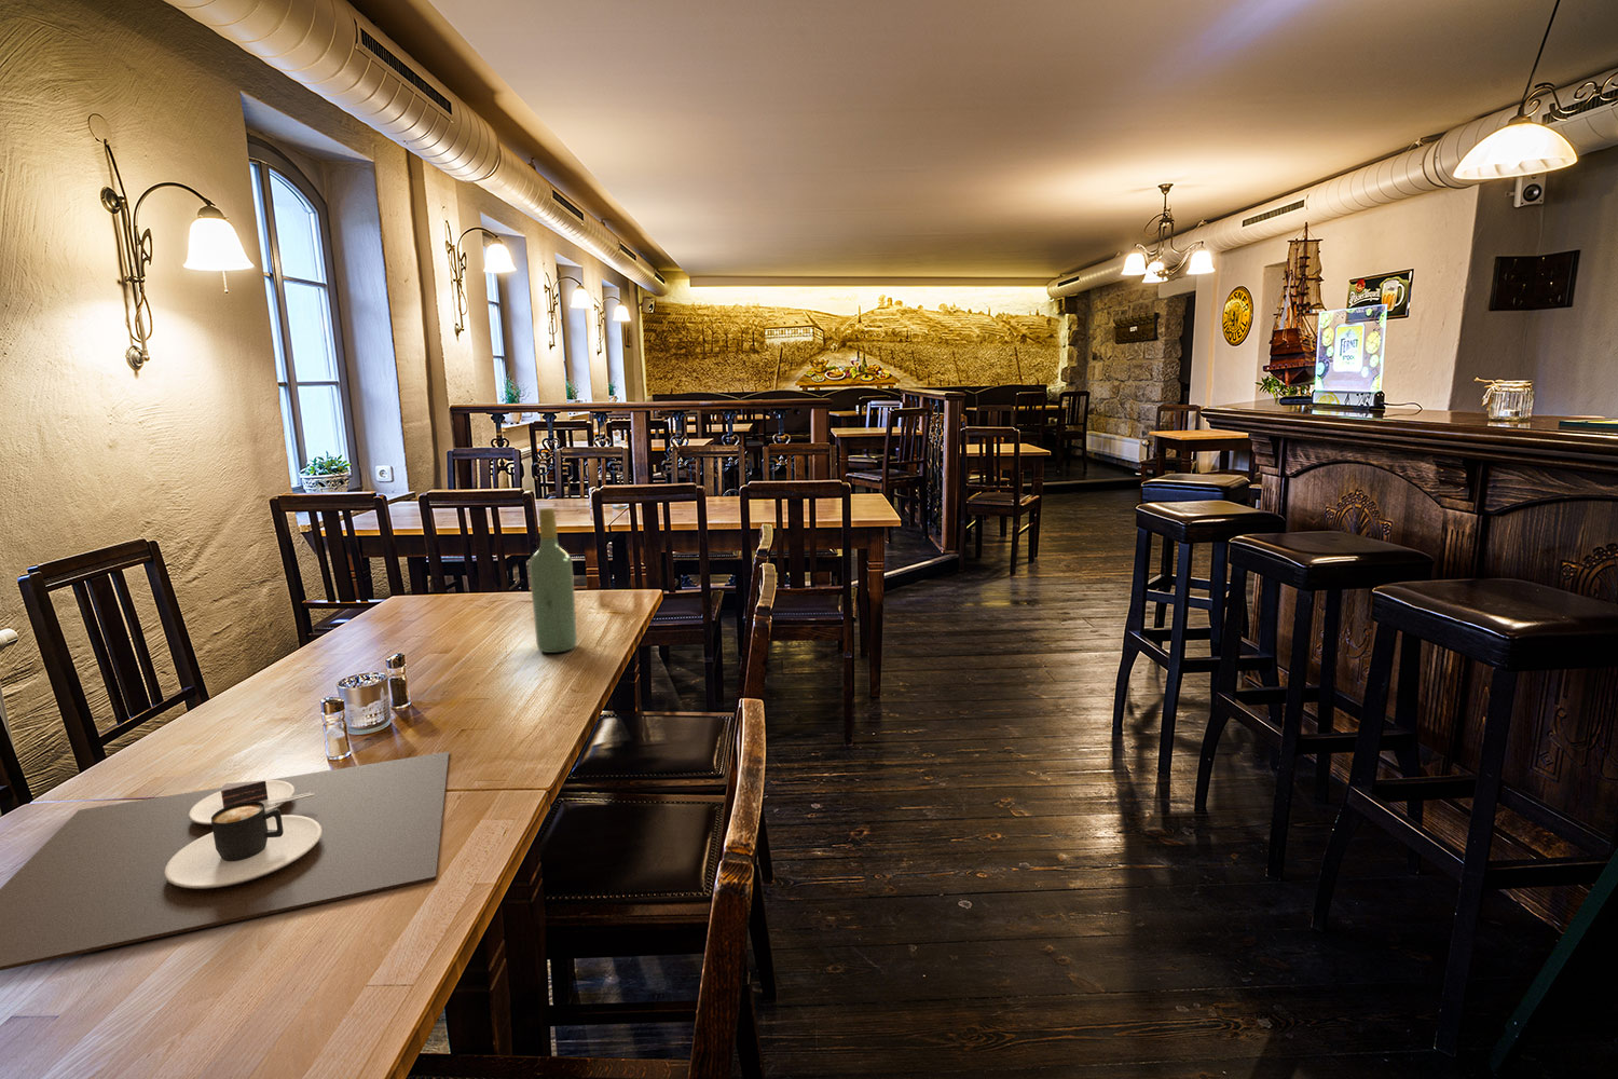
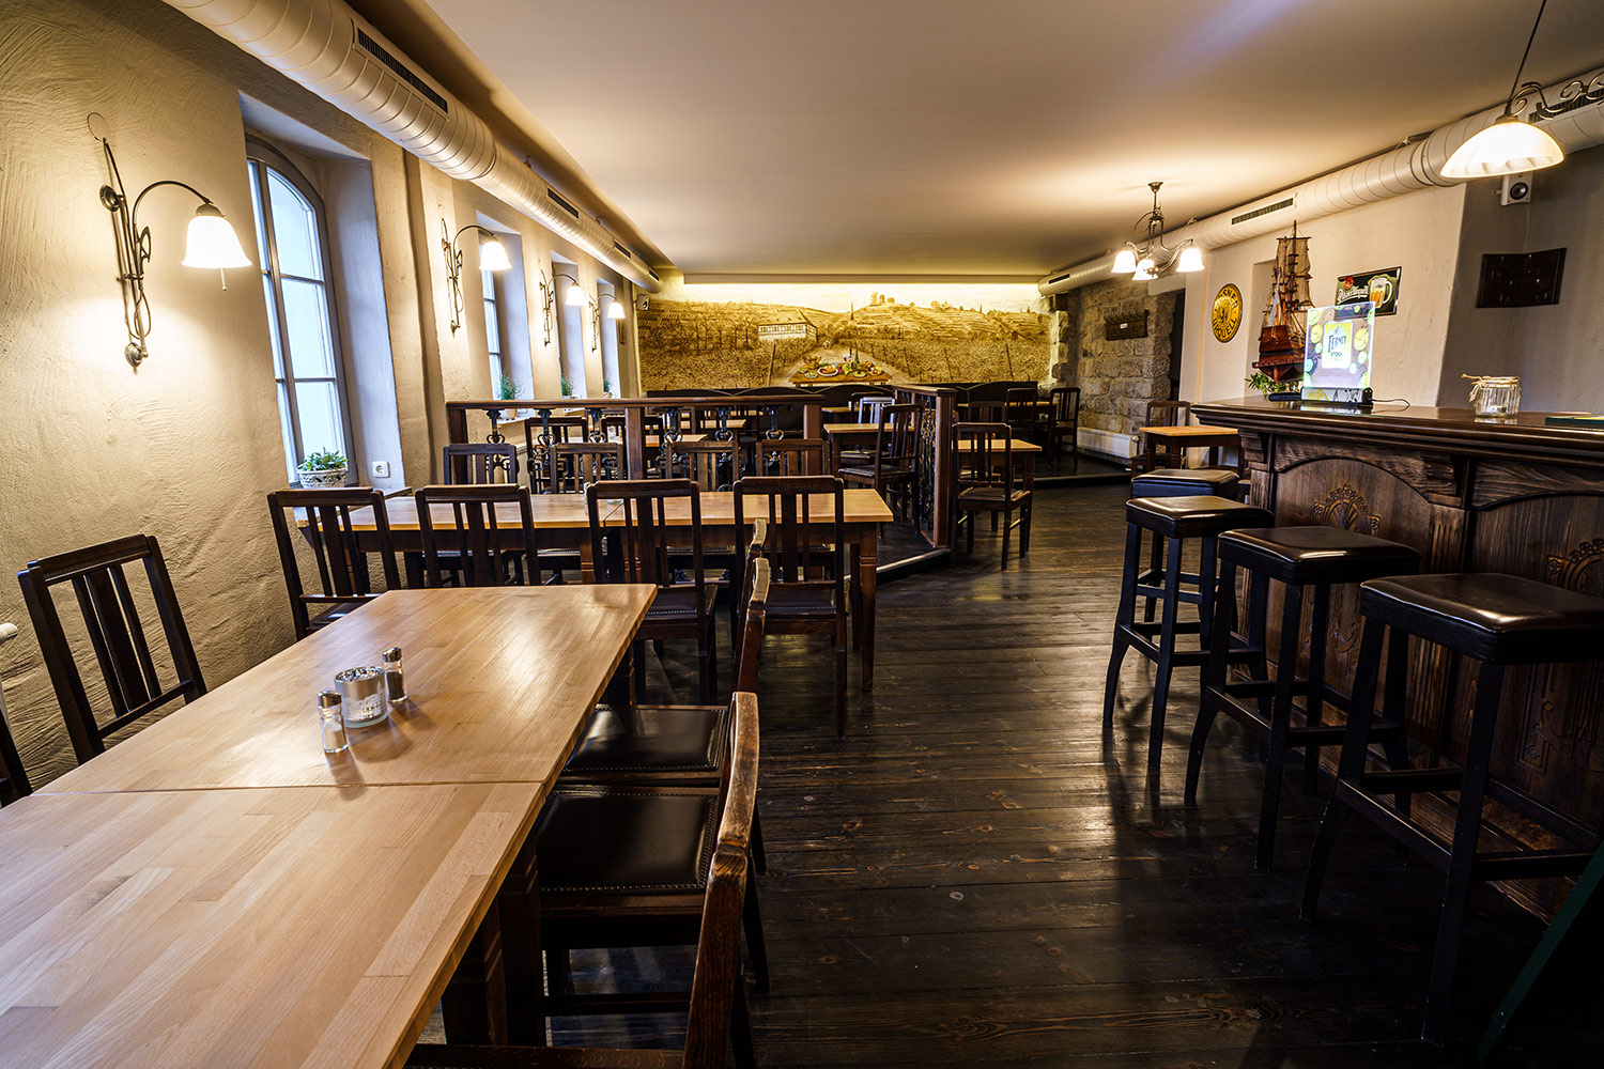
- wine bottle [527,507,578,654]
- place mat [0,751,450,972]
